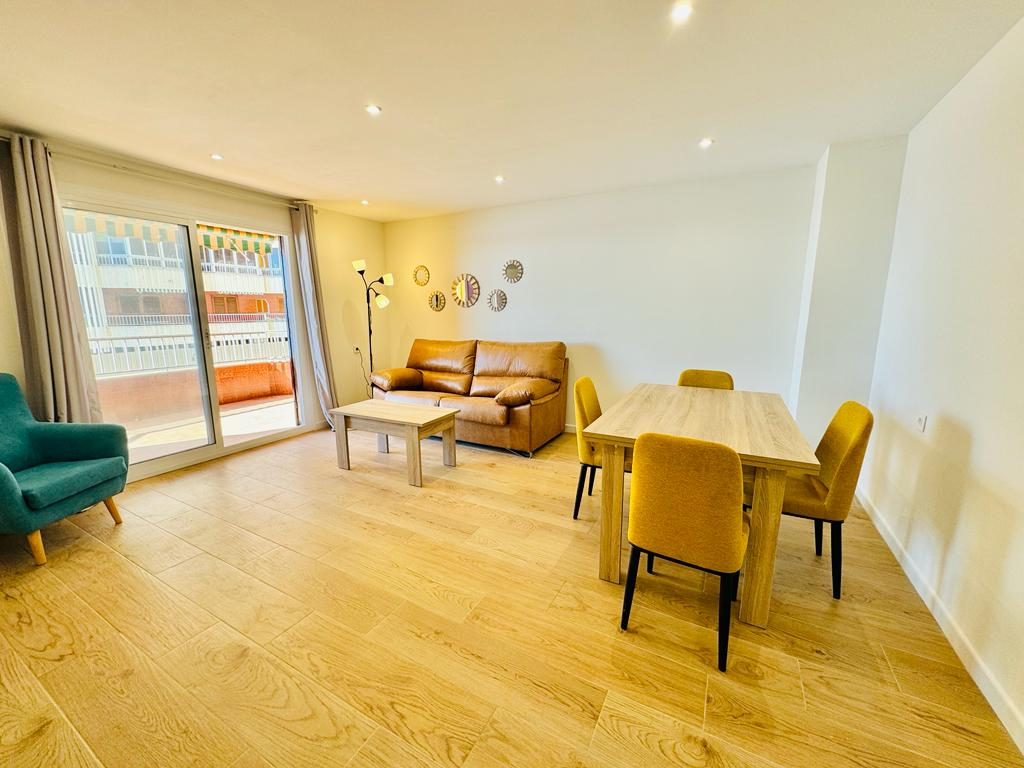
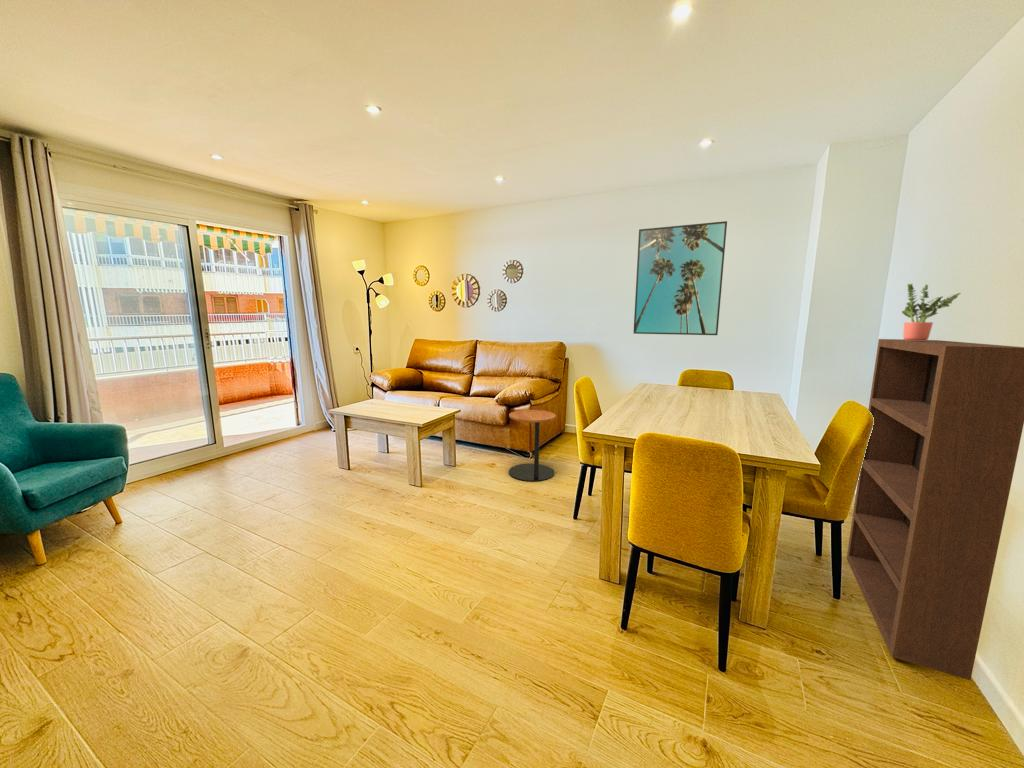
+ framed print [633,220,728,336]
+ side table [508,409,557,482]
+ bookcase [846,338,1024,681]
+ potted plant [901,283,962,341]
